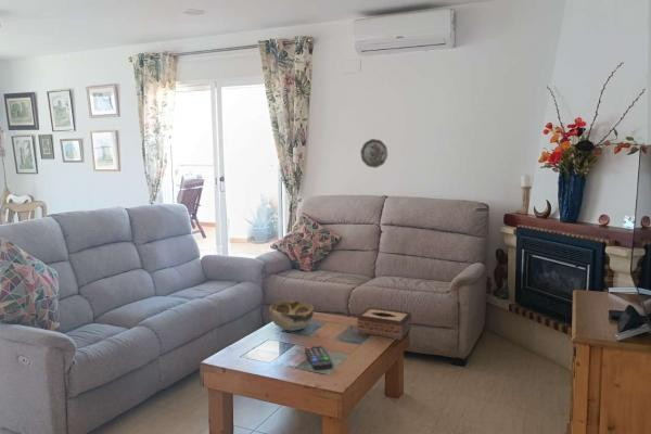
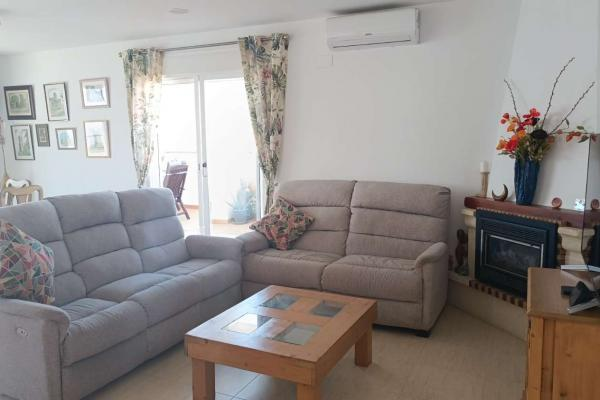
- decorative bowl [268,299,315,332]
- decorative plate [359,138,388,169]
- tissue box [356,306,412,341]
- remote control [304,345,334,371]
